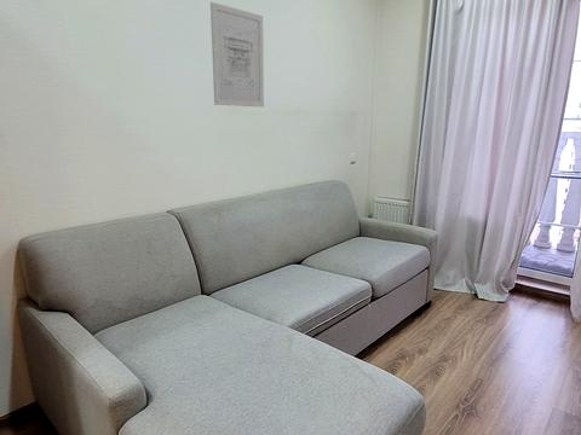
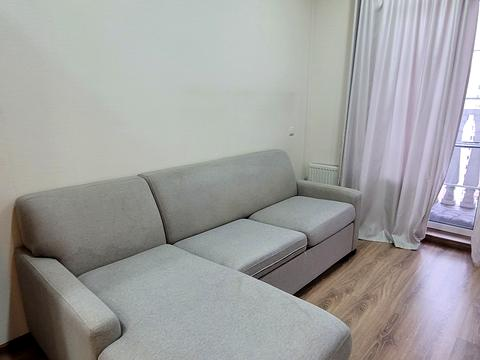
- wall art [209,1,265,108]
